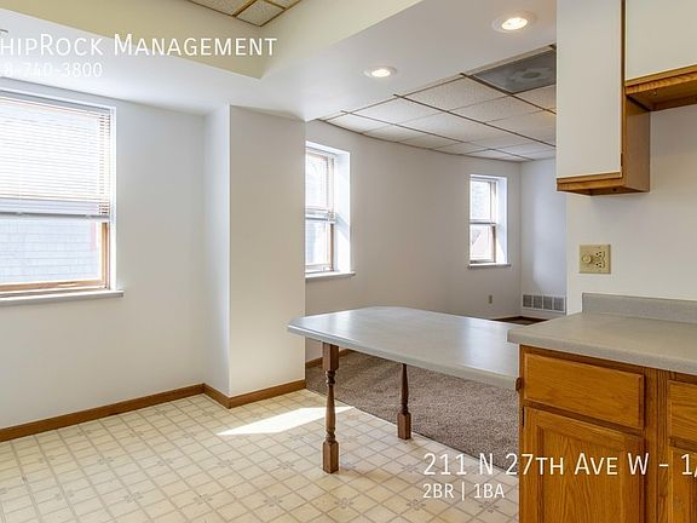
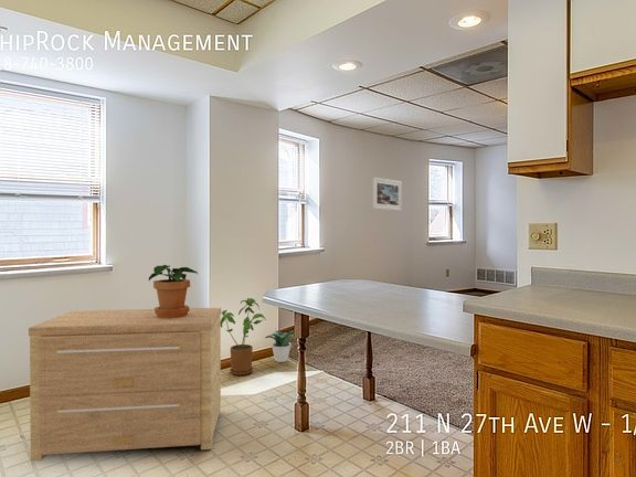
+ potted plant [264,329,296,363]
+ side table [28,307,222,462]
+ potted plant [148,264,199,319]
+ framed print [372,177,403,211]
+ house plant [221,297,267,377]
